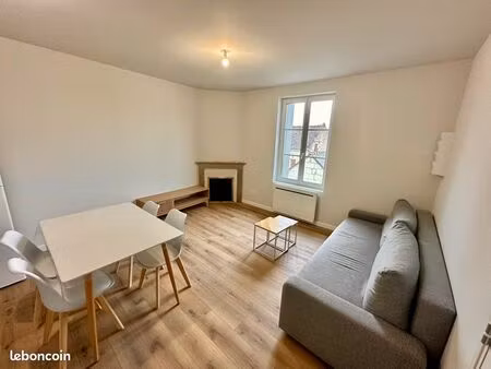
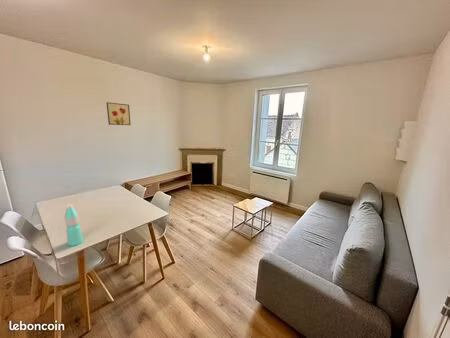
+ water bottle [63,203,84,247]
+ wall art [105,101,132,126]
